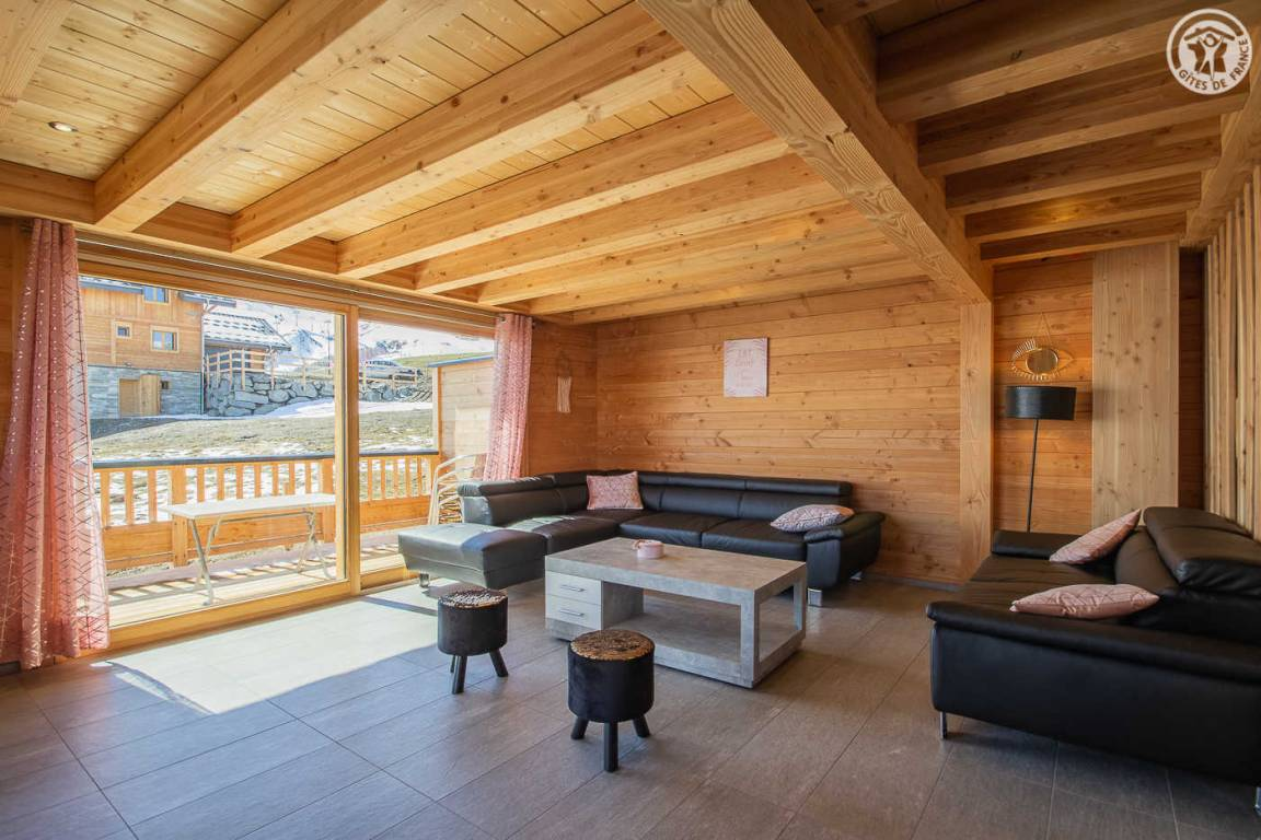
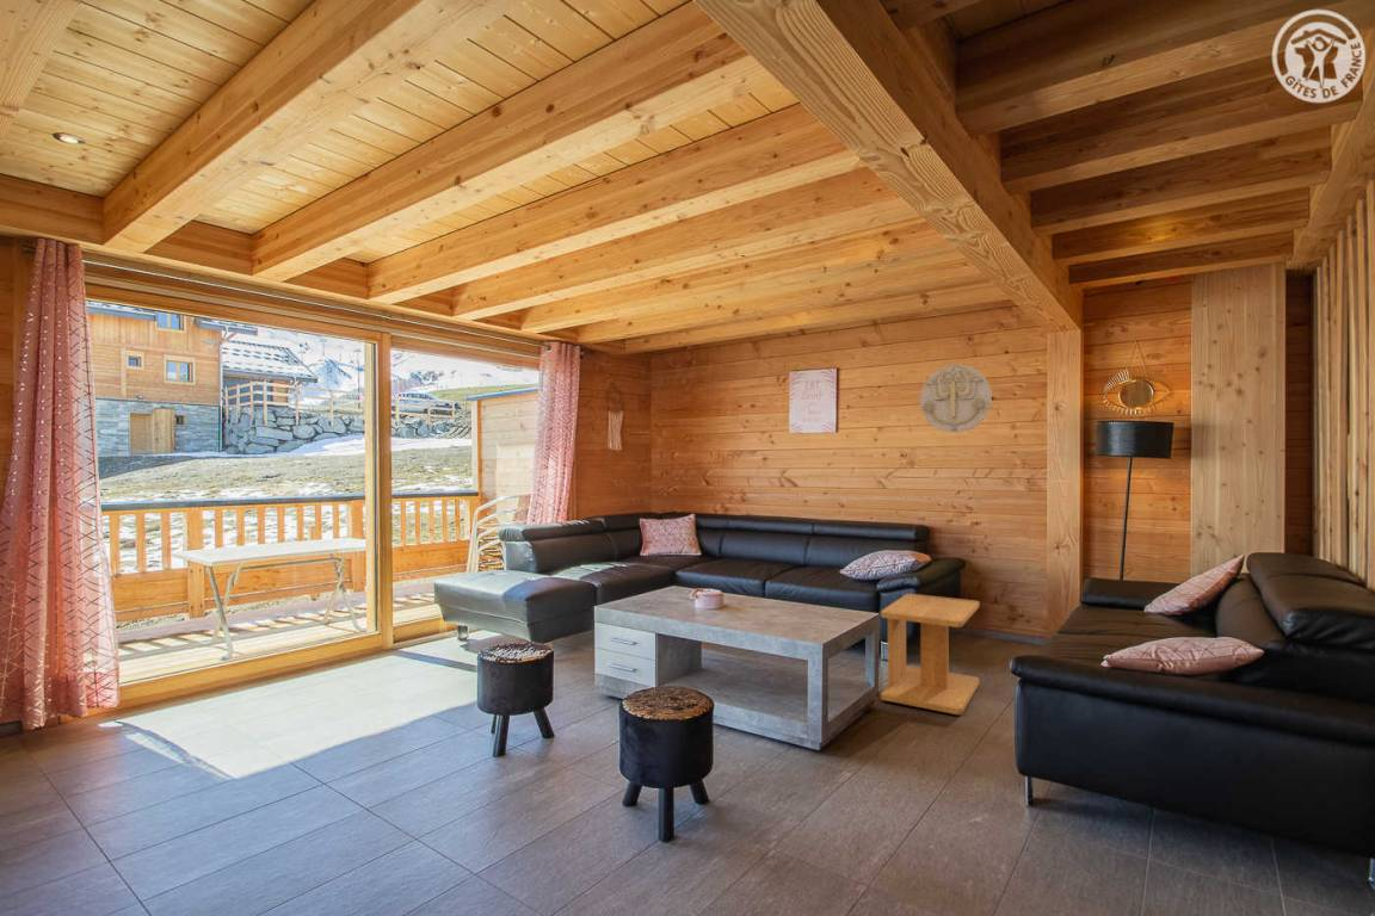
+ wall decoration [919,363,993,434]
+ side table [880,593,980,716]
